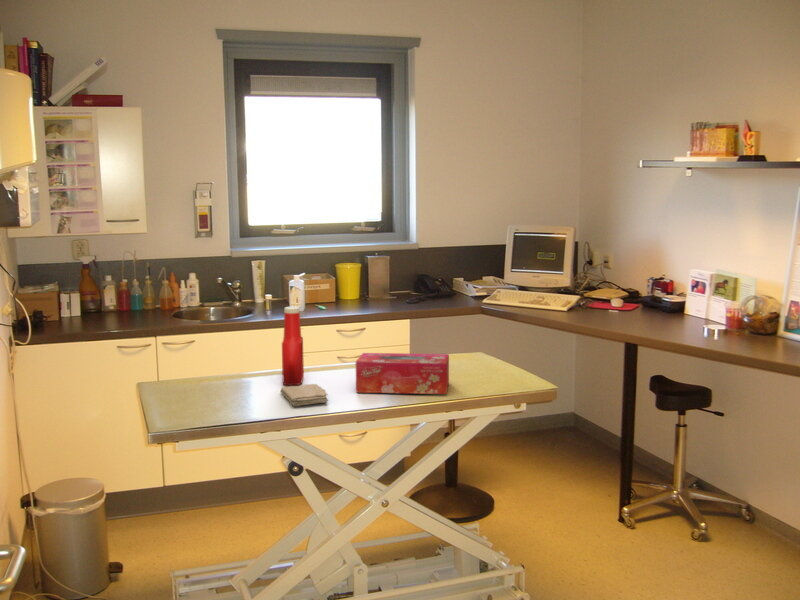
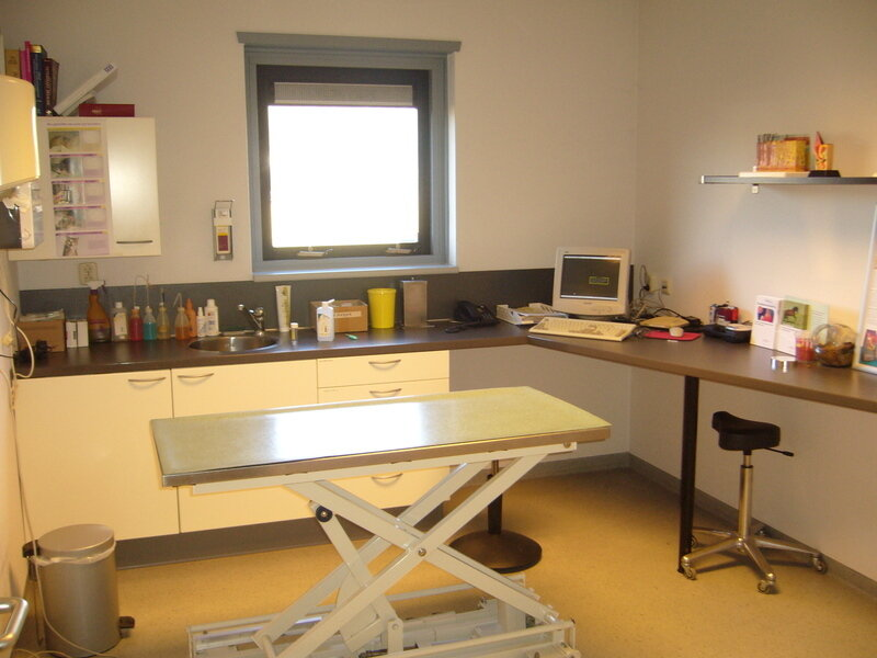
- soap bottle [281,306,305,386]
- tissue box [355,352,450,395]
- washcloth [279,383,329,407]
